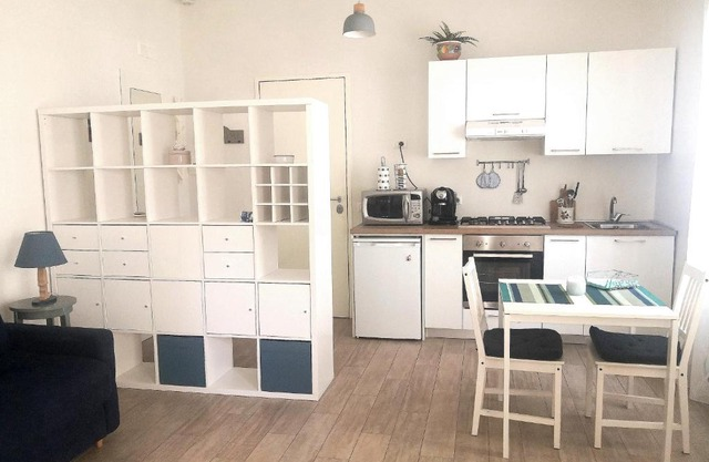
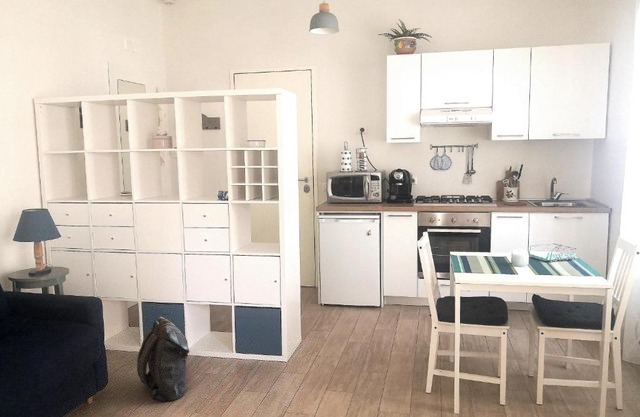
+ backpack [136,316,191,402]
